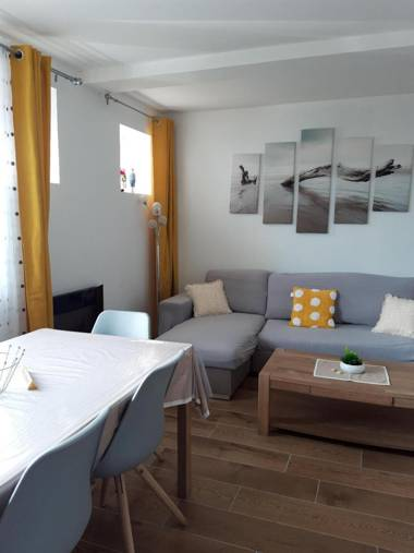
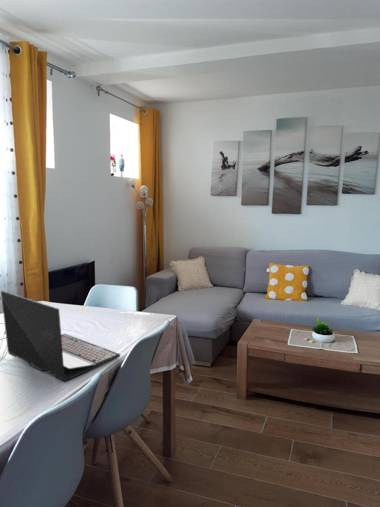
+ laptop [0,290,121,382]
